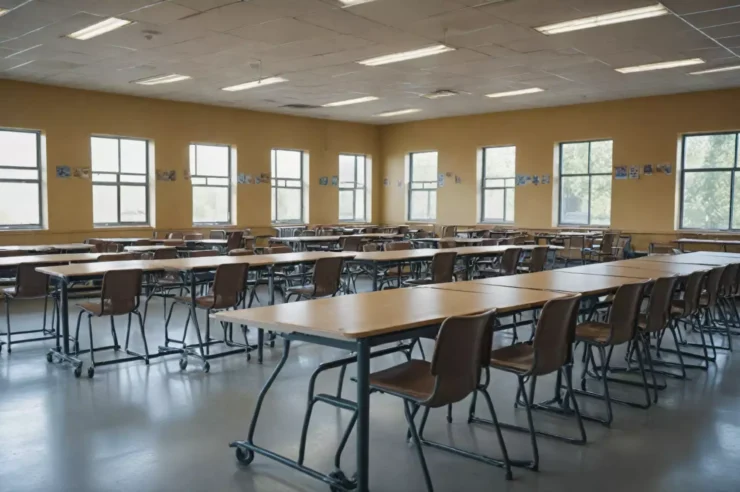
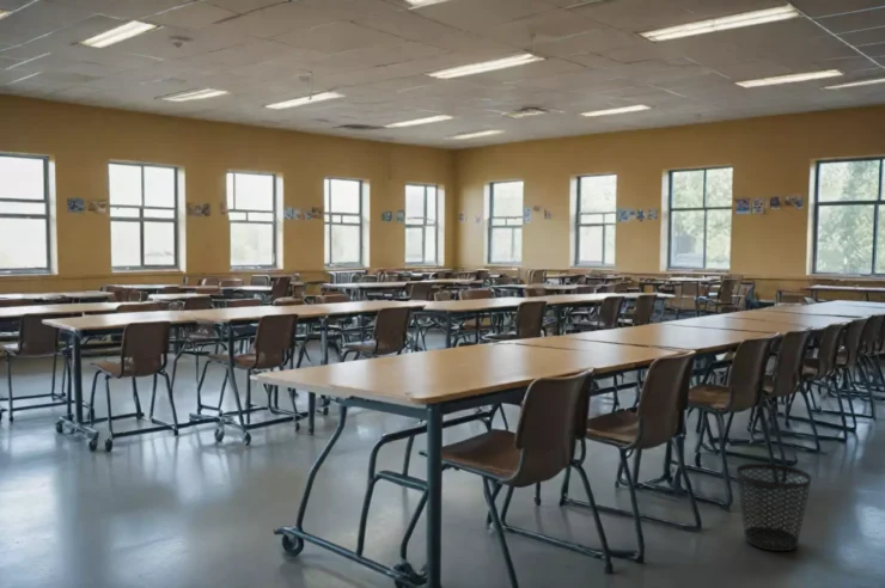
+ wastebasket [736,463,813,552]
